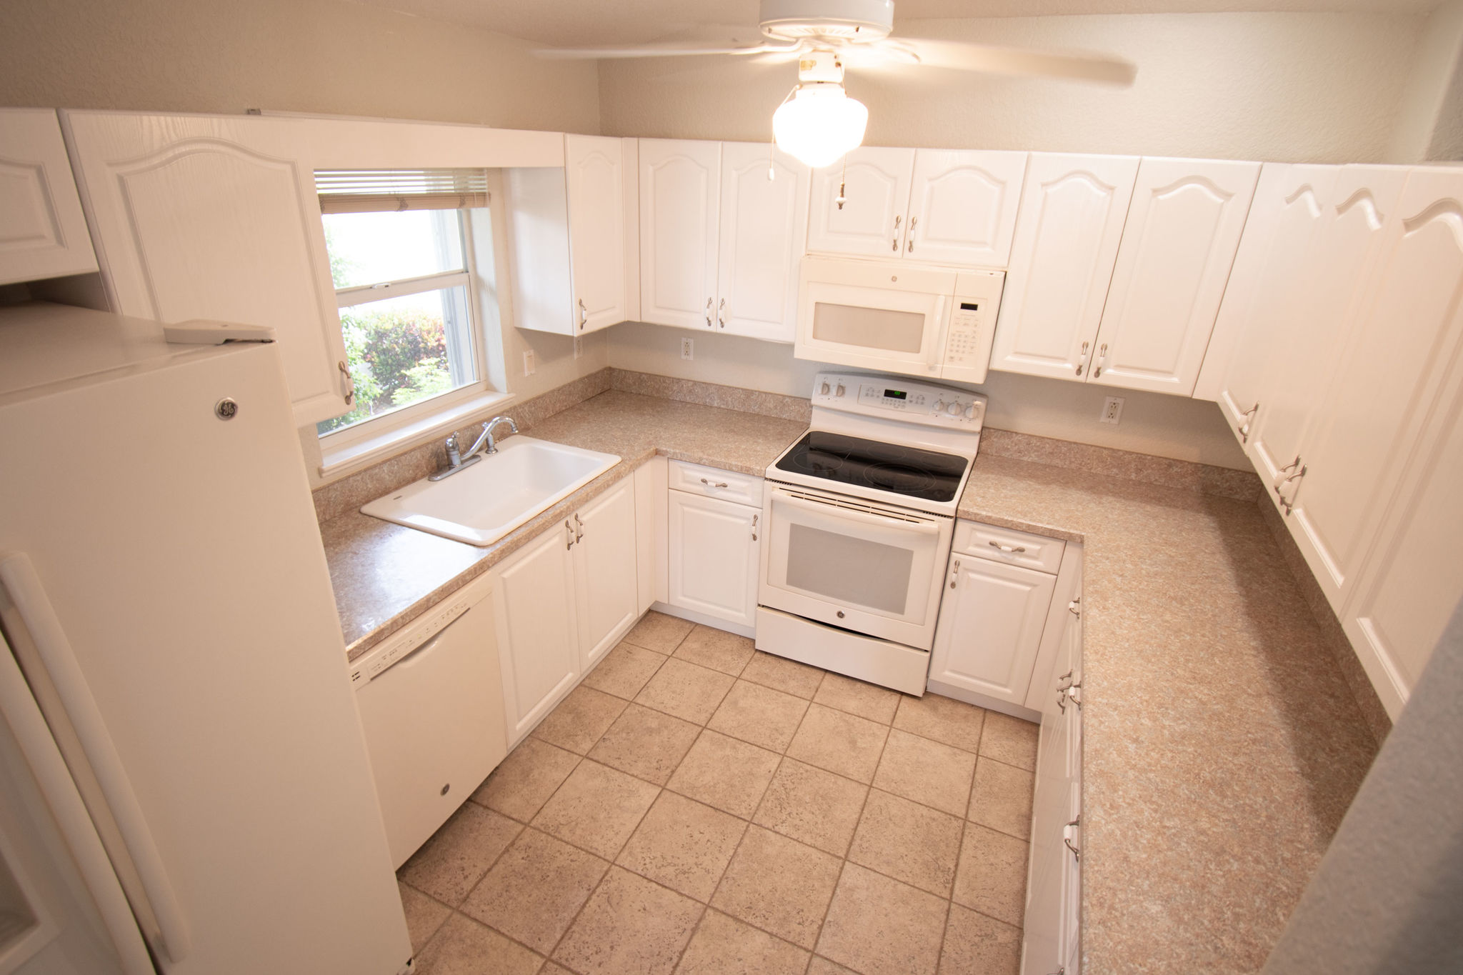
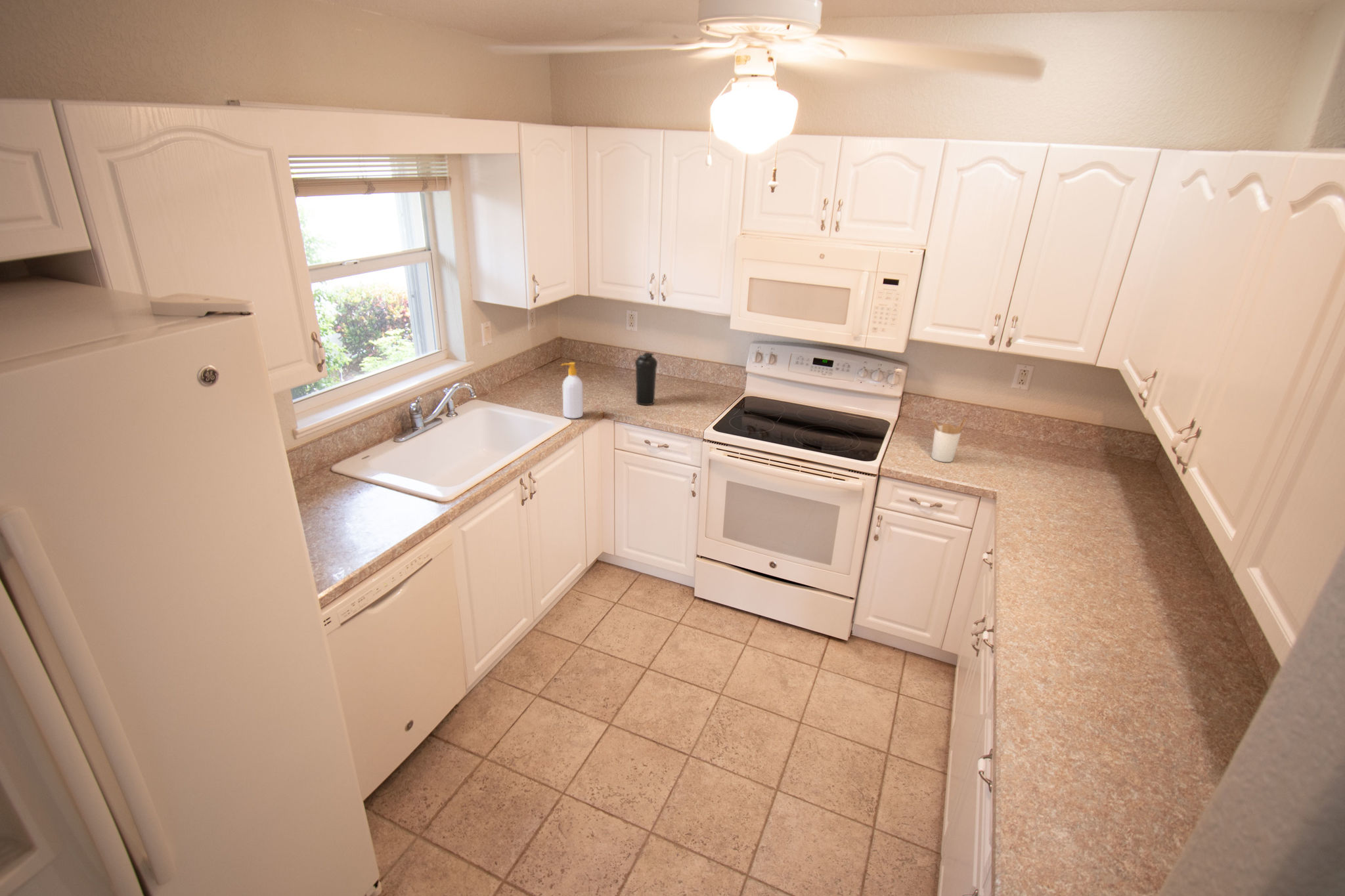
+ utensil holder [931,417,967,463]
+ soap bottle [560,362,584,419]
+ water bottle [634,352,658,406]
